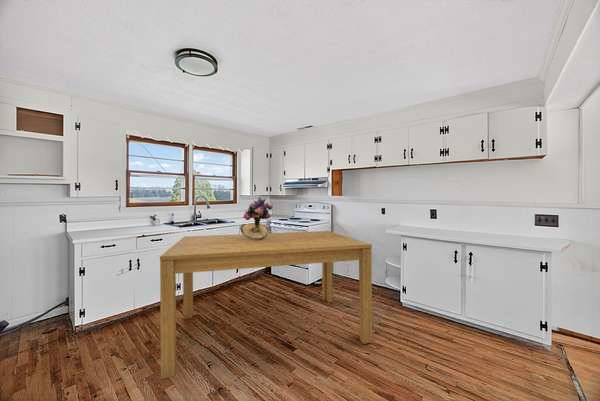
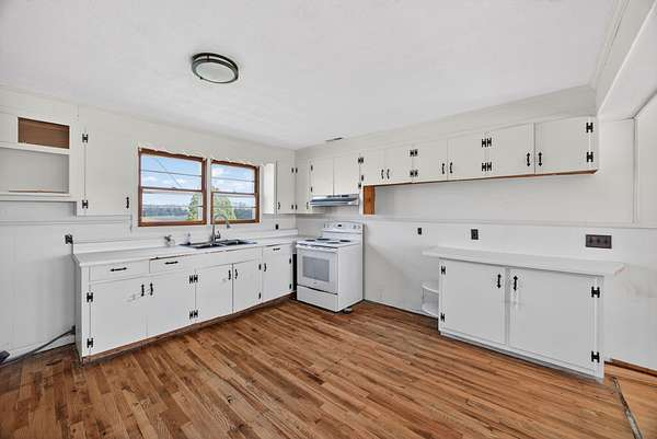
- dining table [159,230,373,380]
- bouquet [239,196,274,241]
